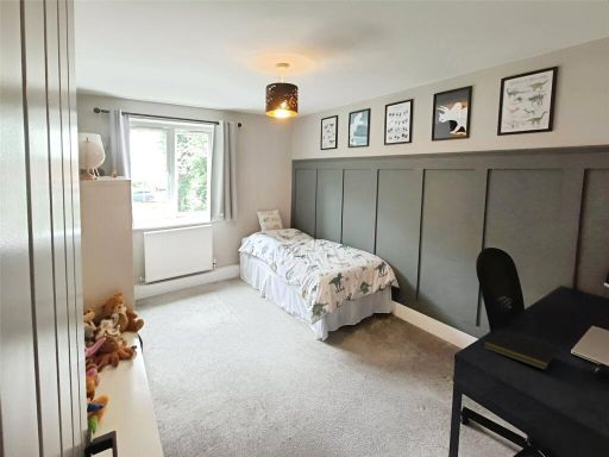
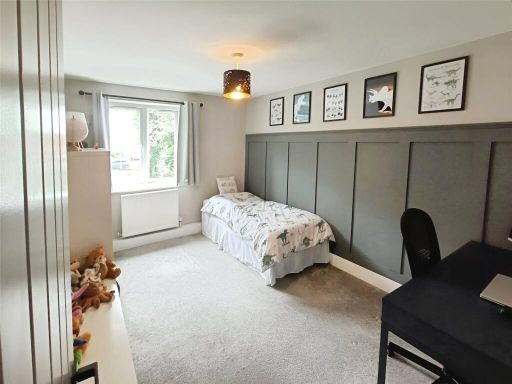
- notepad [483,328,559,371]
